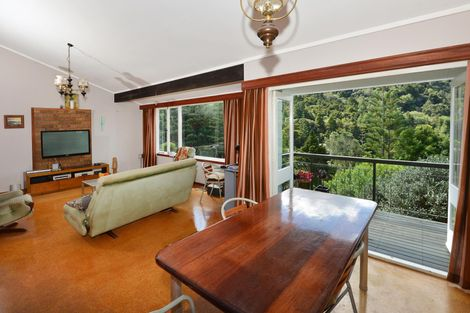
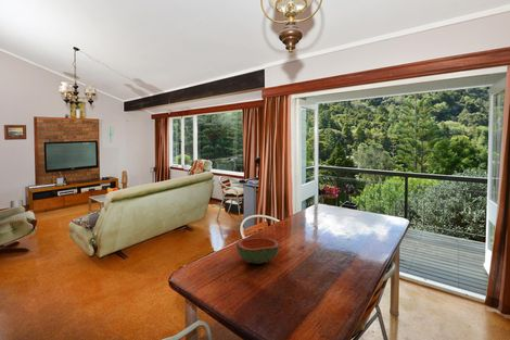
+ bowl [235,236,281,265]
